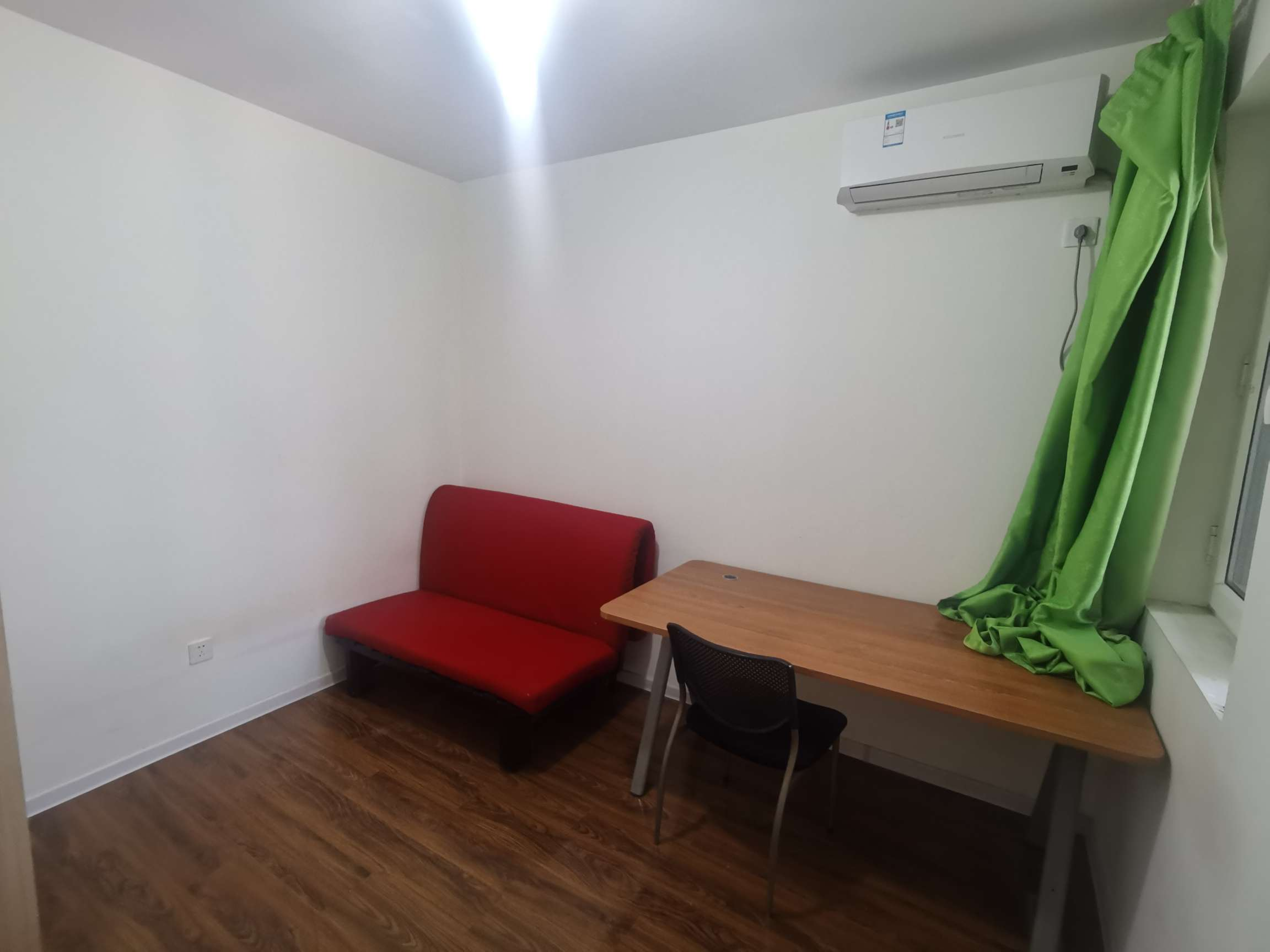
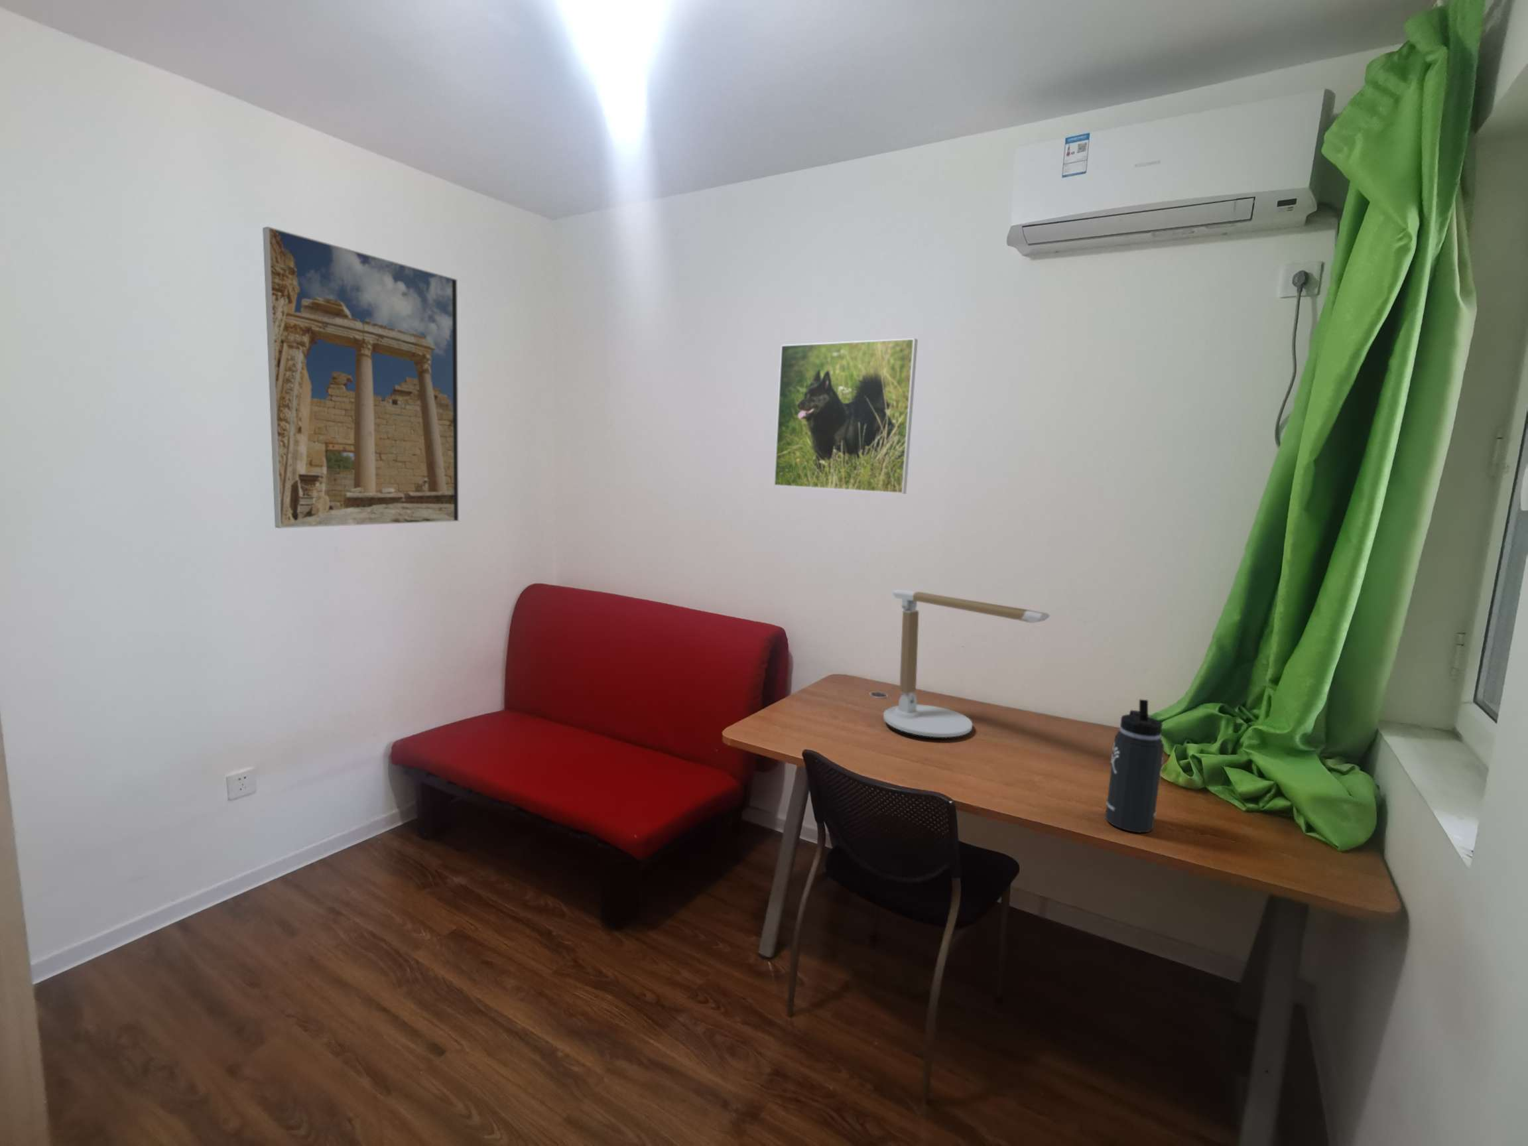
+ thermos bottle [1104,699,1165,833]
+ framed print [774,337,918,495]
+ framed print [262,226,460,530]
+ desk lamp [883,589,1050,738]
